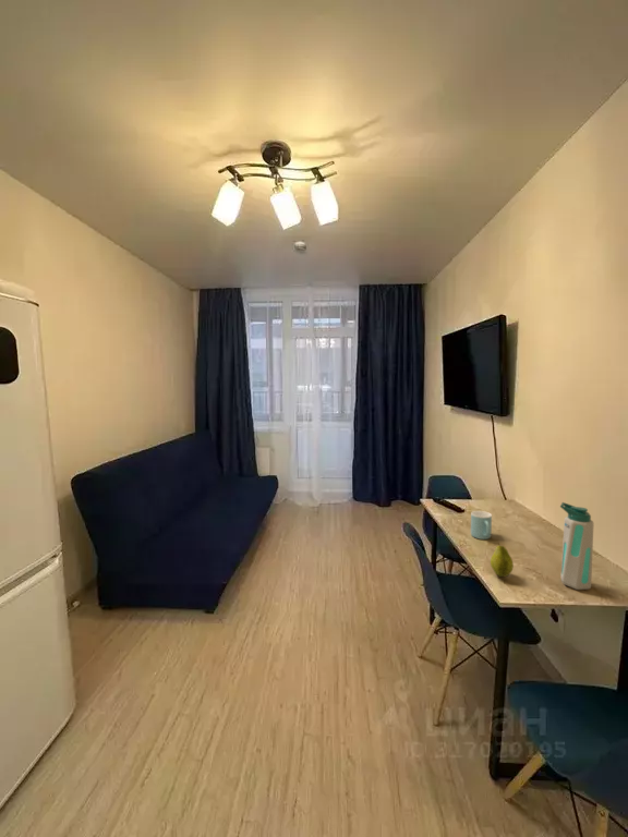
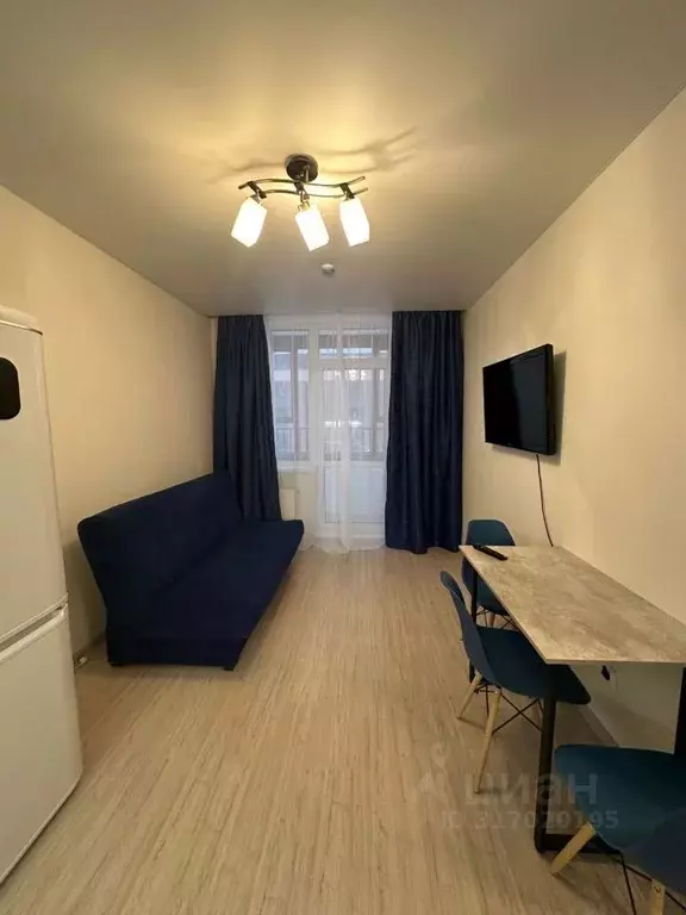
- fruit [490,542,515,578]
- mug [470,510,493,541]
- water bottle [559,501,595,591]
